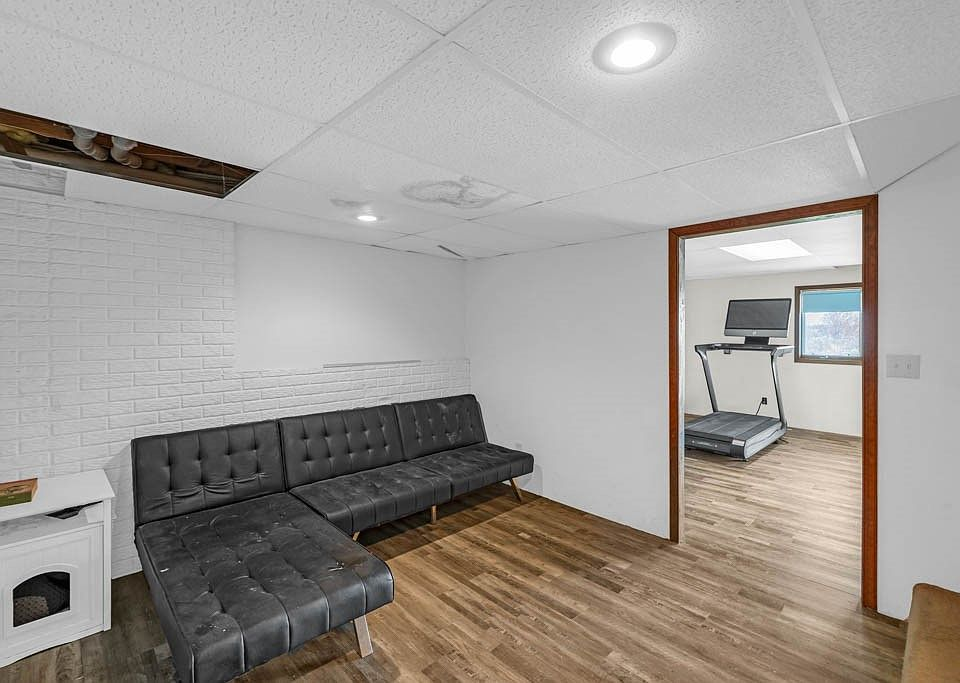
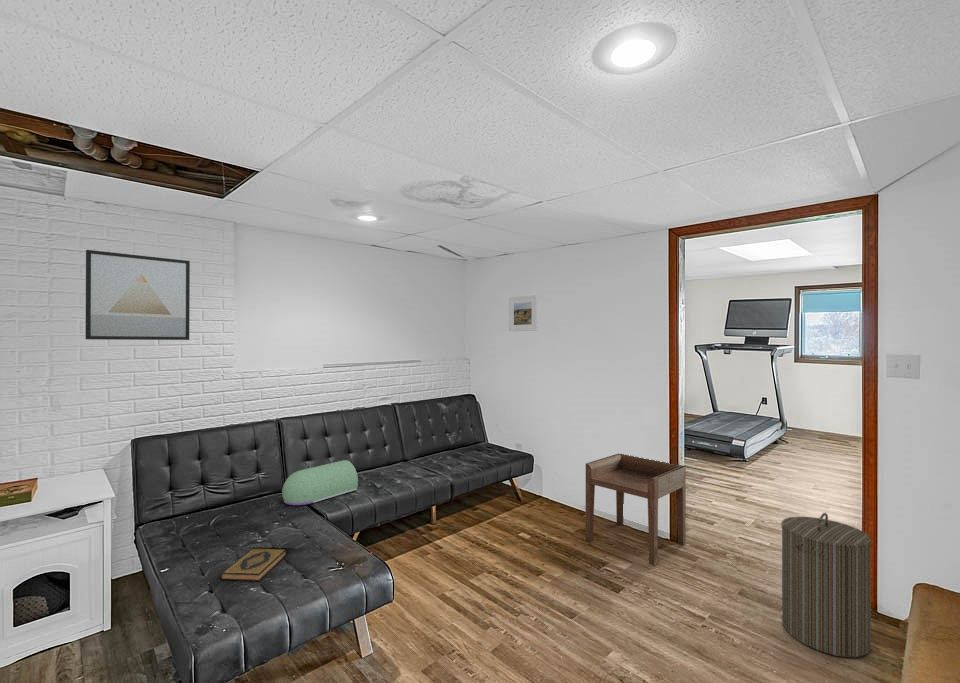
+ hardback book [220,547,288,582]
+ gas cylinder [281,459,359,507]
+ laundry hamper [780,512,873,658]
+ side table [585,453,687,566]
+ wall art [84,249,191,341]
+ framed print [508,294,539,332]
